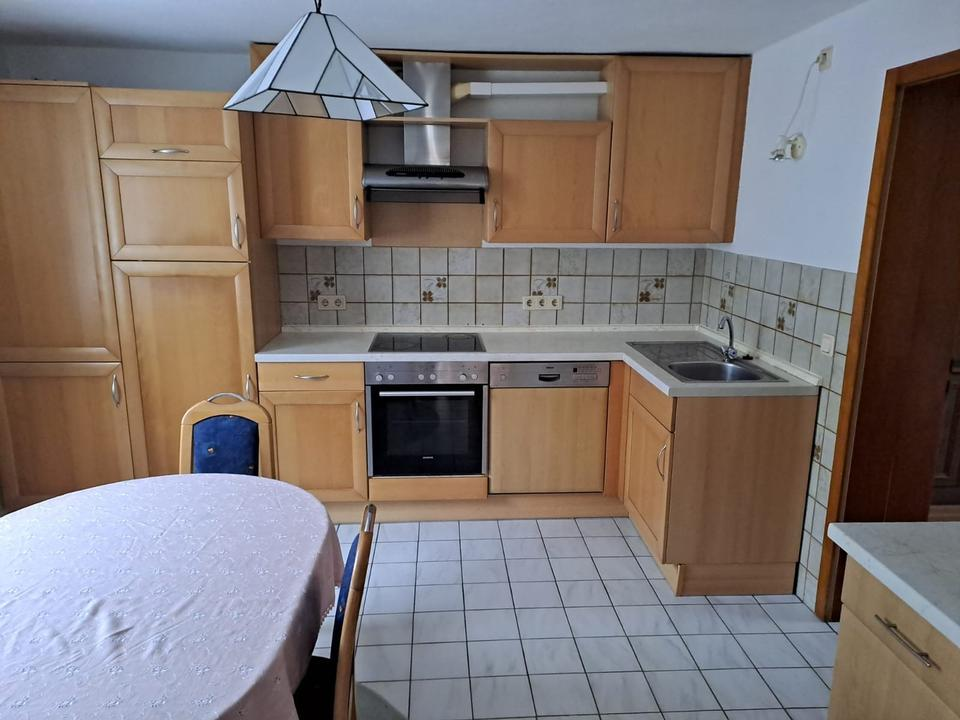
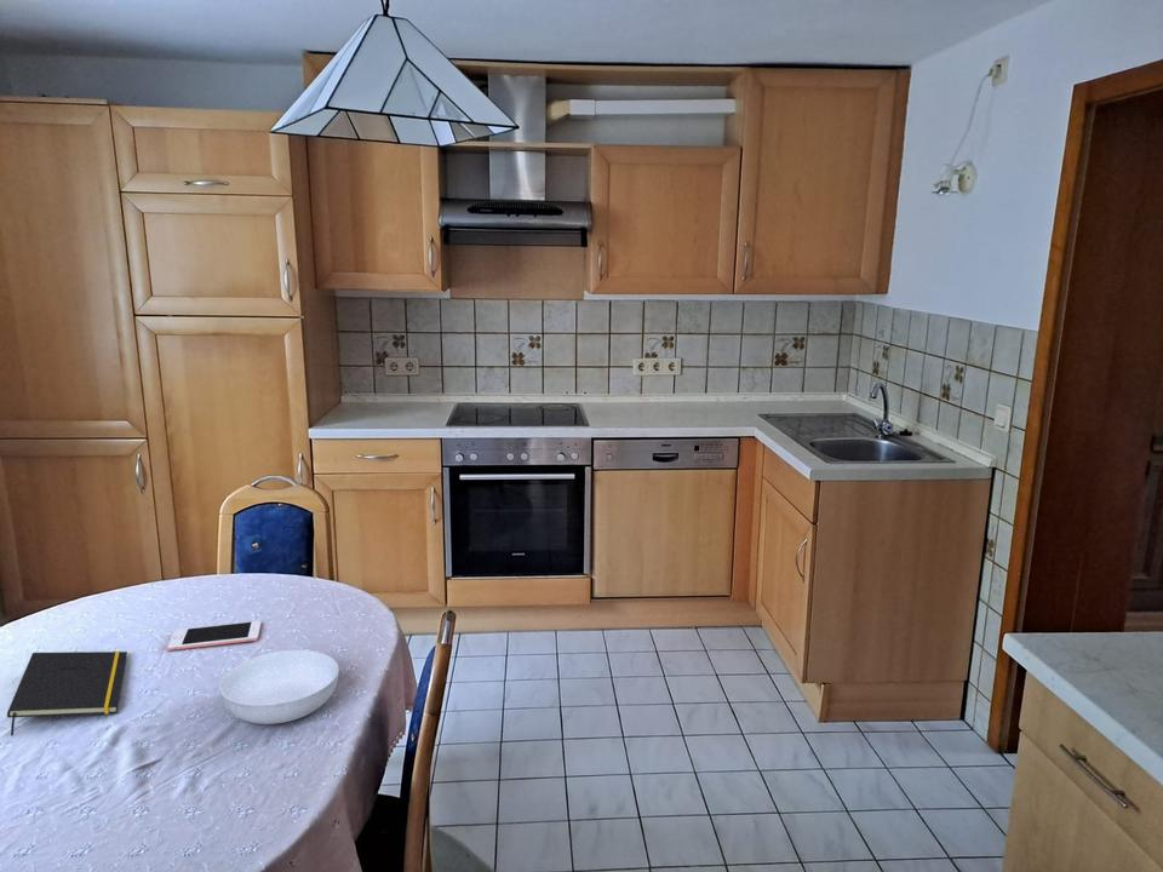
+ cell phone [166,620,262,652]
+ notepad [6,650,128,736]
+ serving bowl [218,649,340,725]
